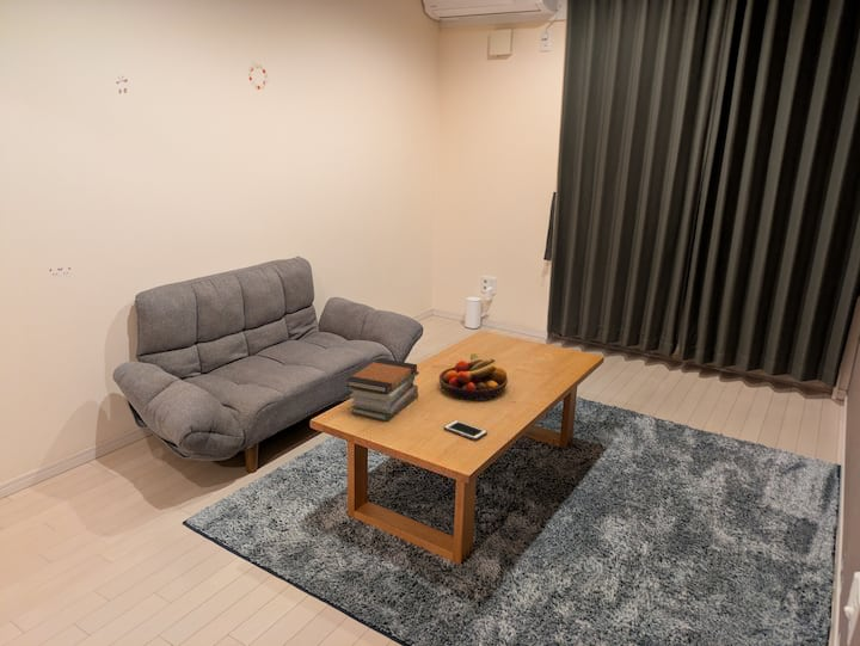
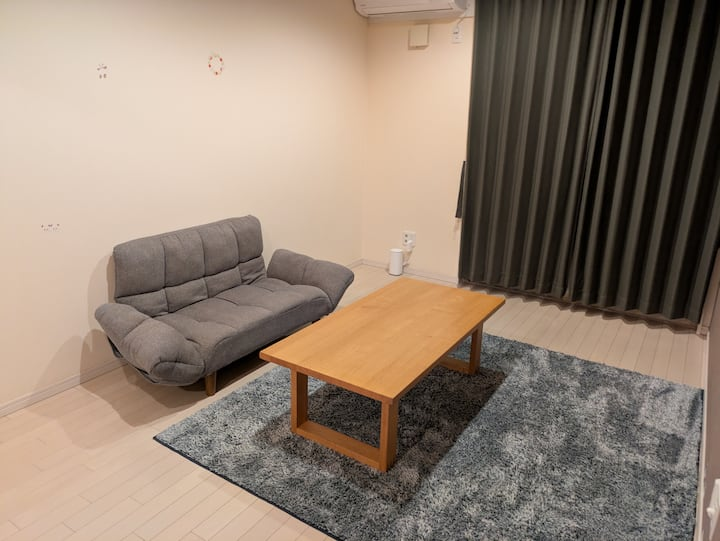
- cell phone [442,419,489,441]
- book stack [345,357,420,423]
- fruit bowl [438,350,509,402]
